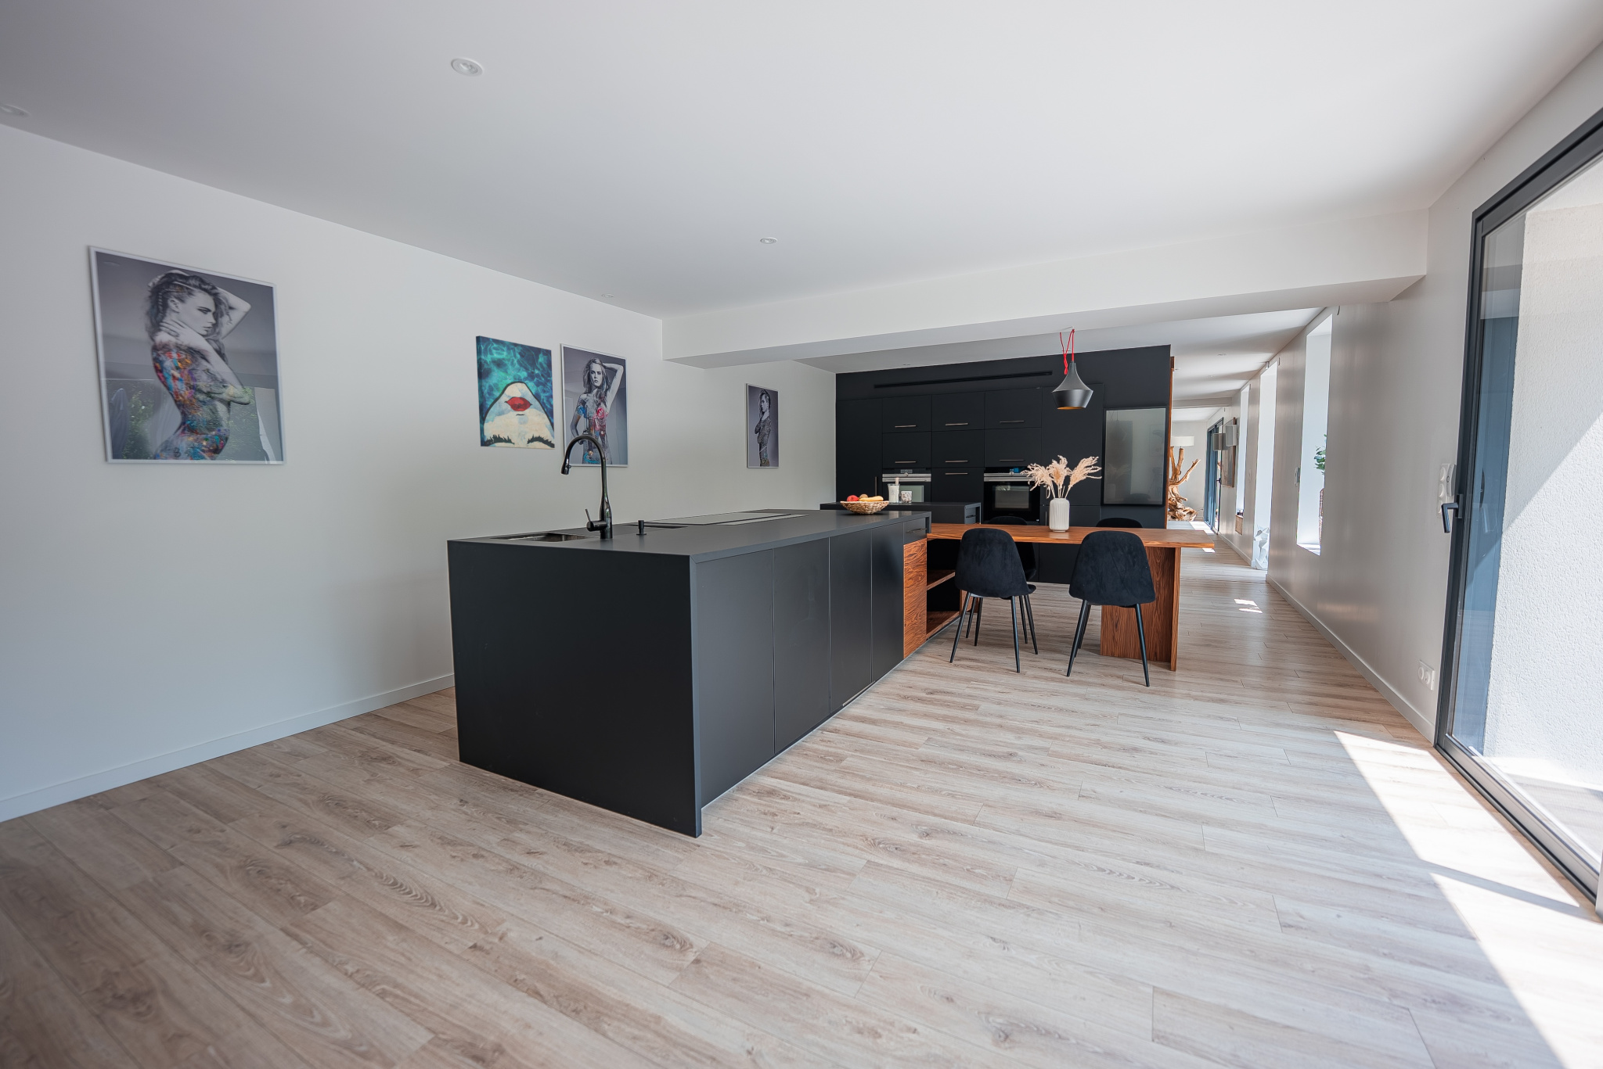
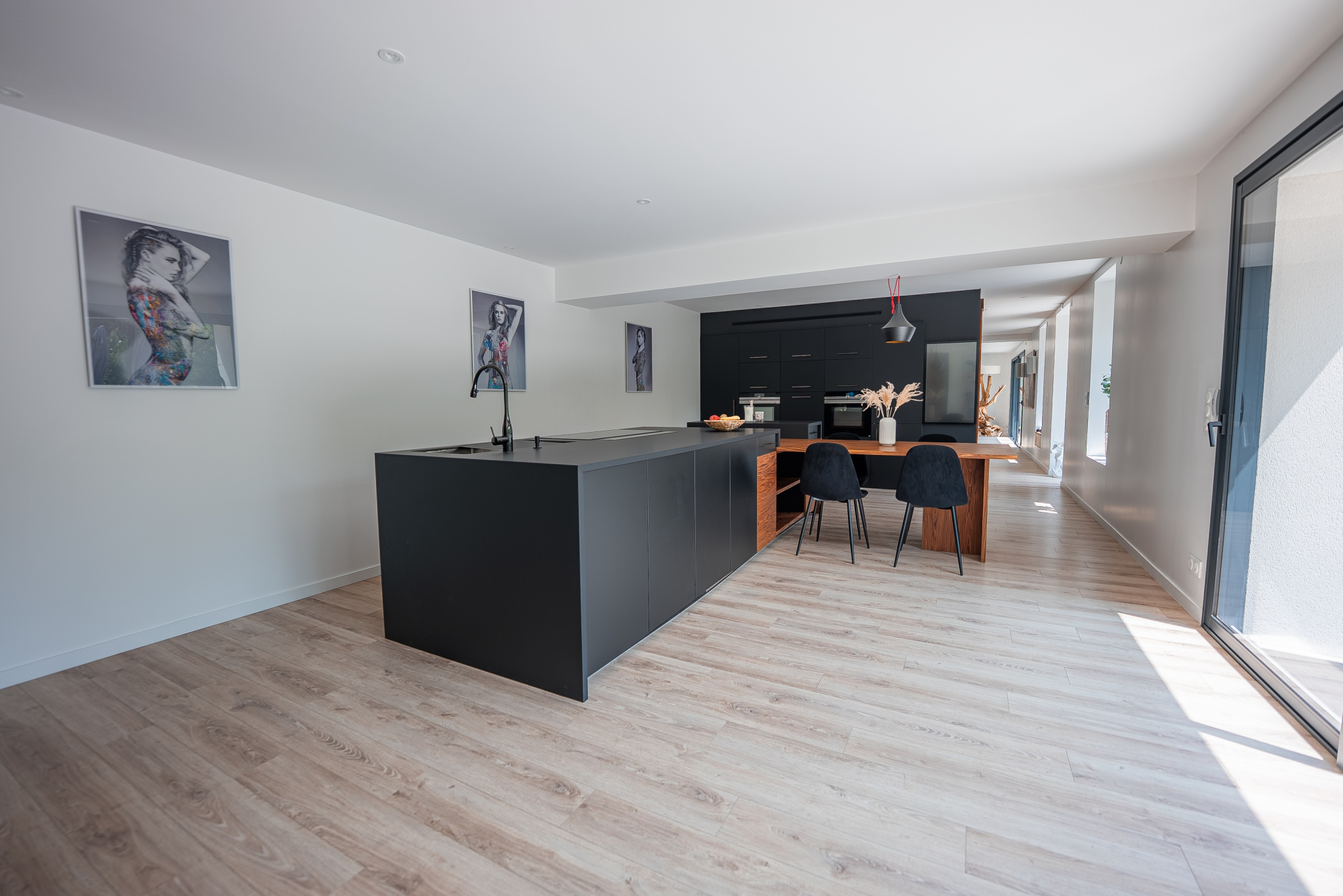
- wall art [475,335,556,451]
